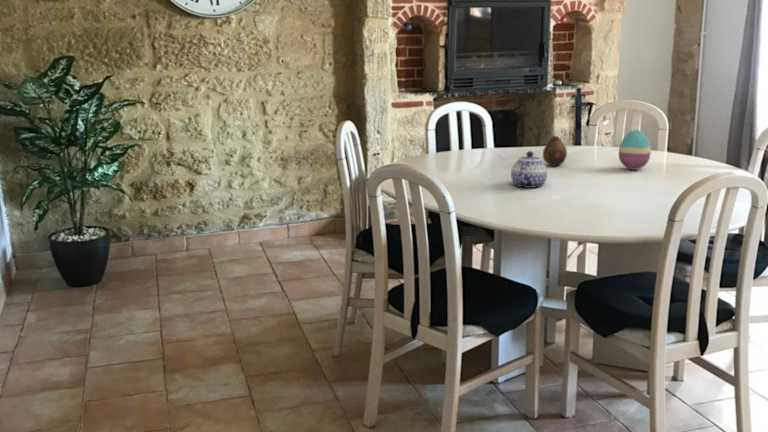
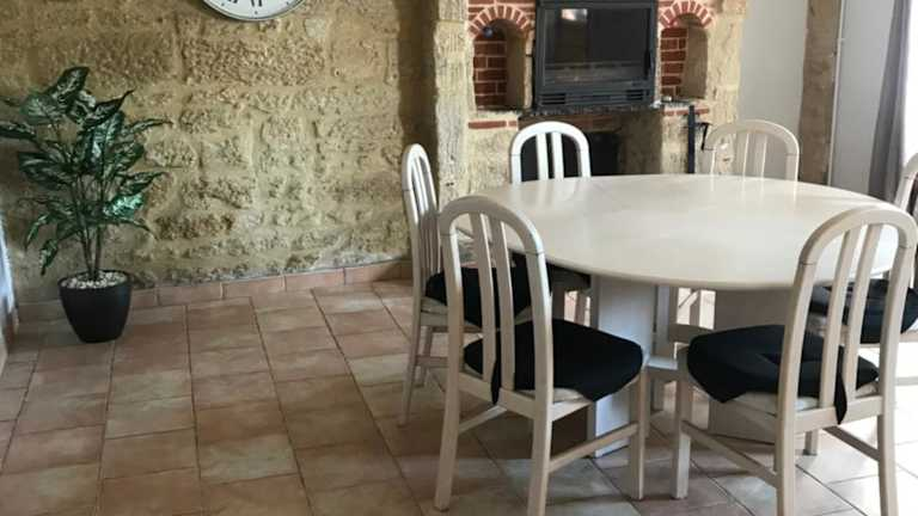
- teapot [510,150,548,189]
- fruit [542,134,568,167]
- decorative egg [618,129,652,171]
